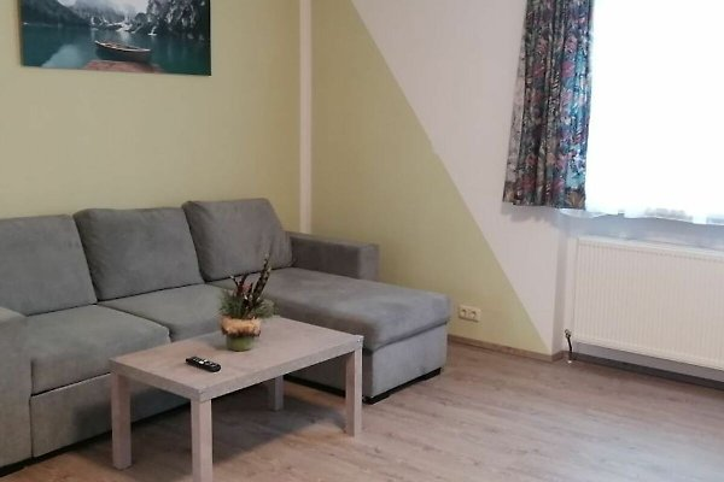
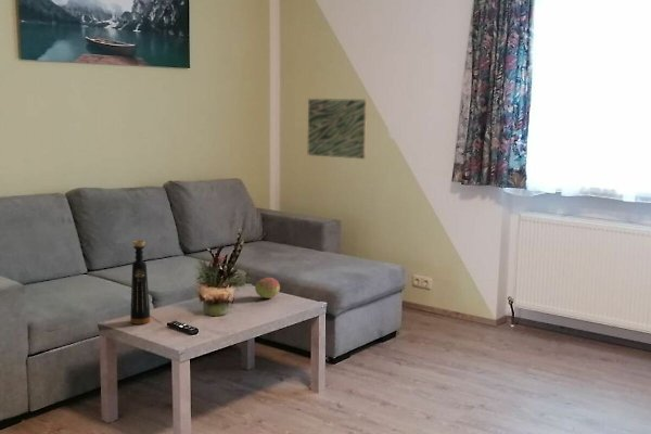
+ wall art [307,98,368,159]
+ fruit [254,277,281,299]
+ bottle [129,240,151,326]
